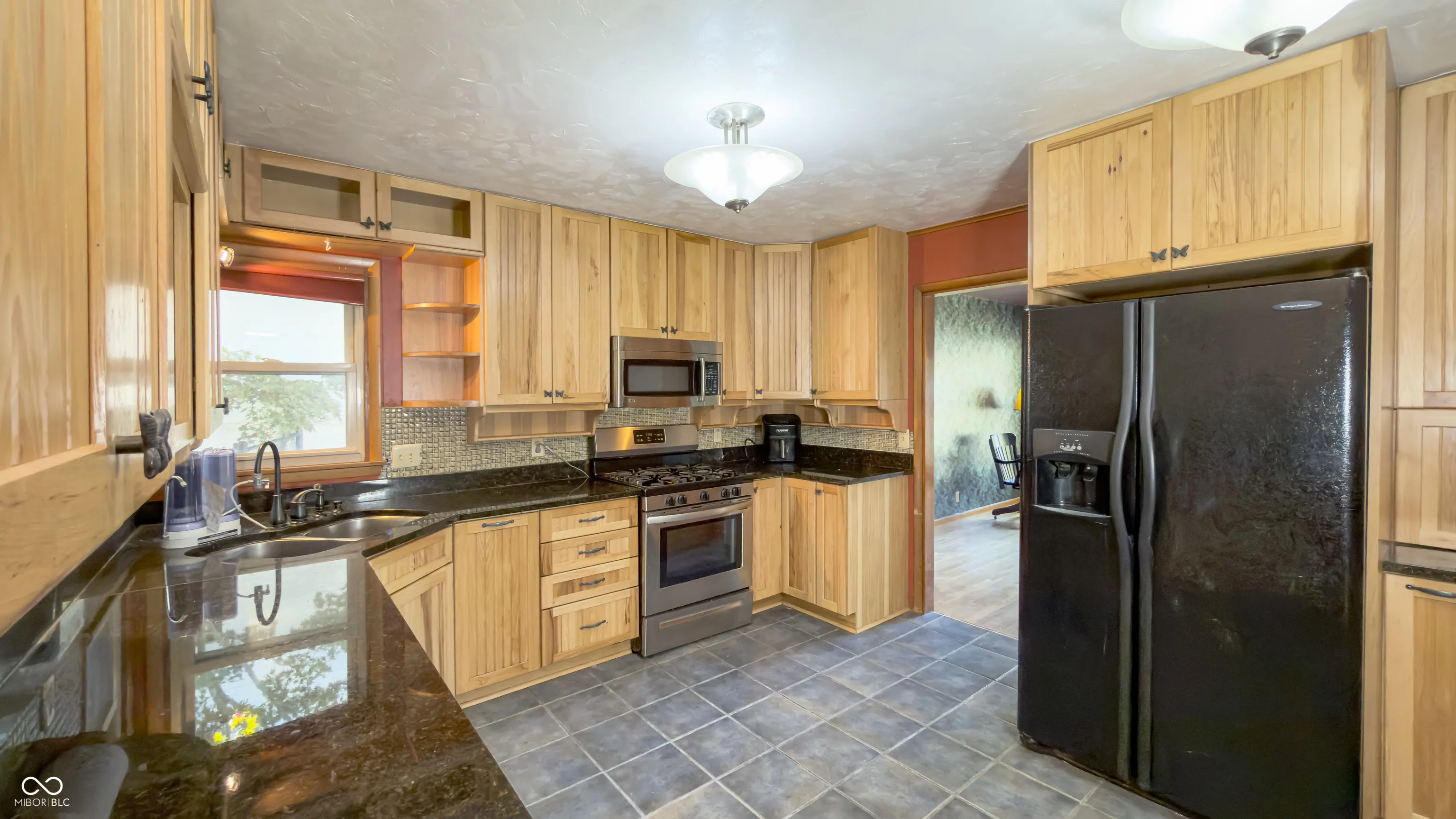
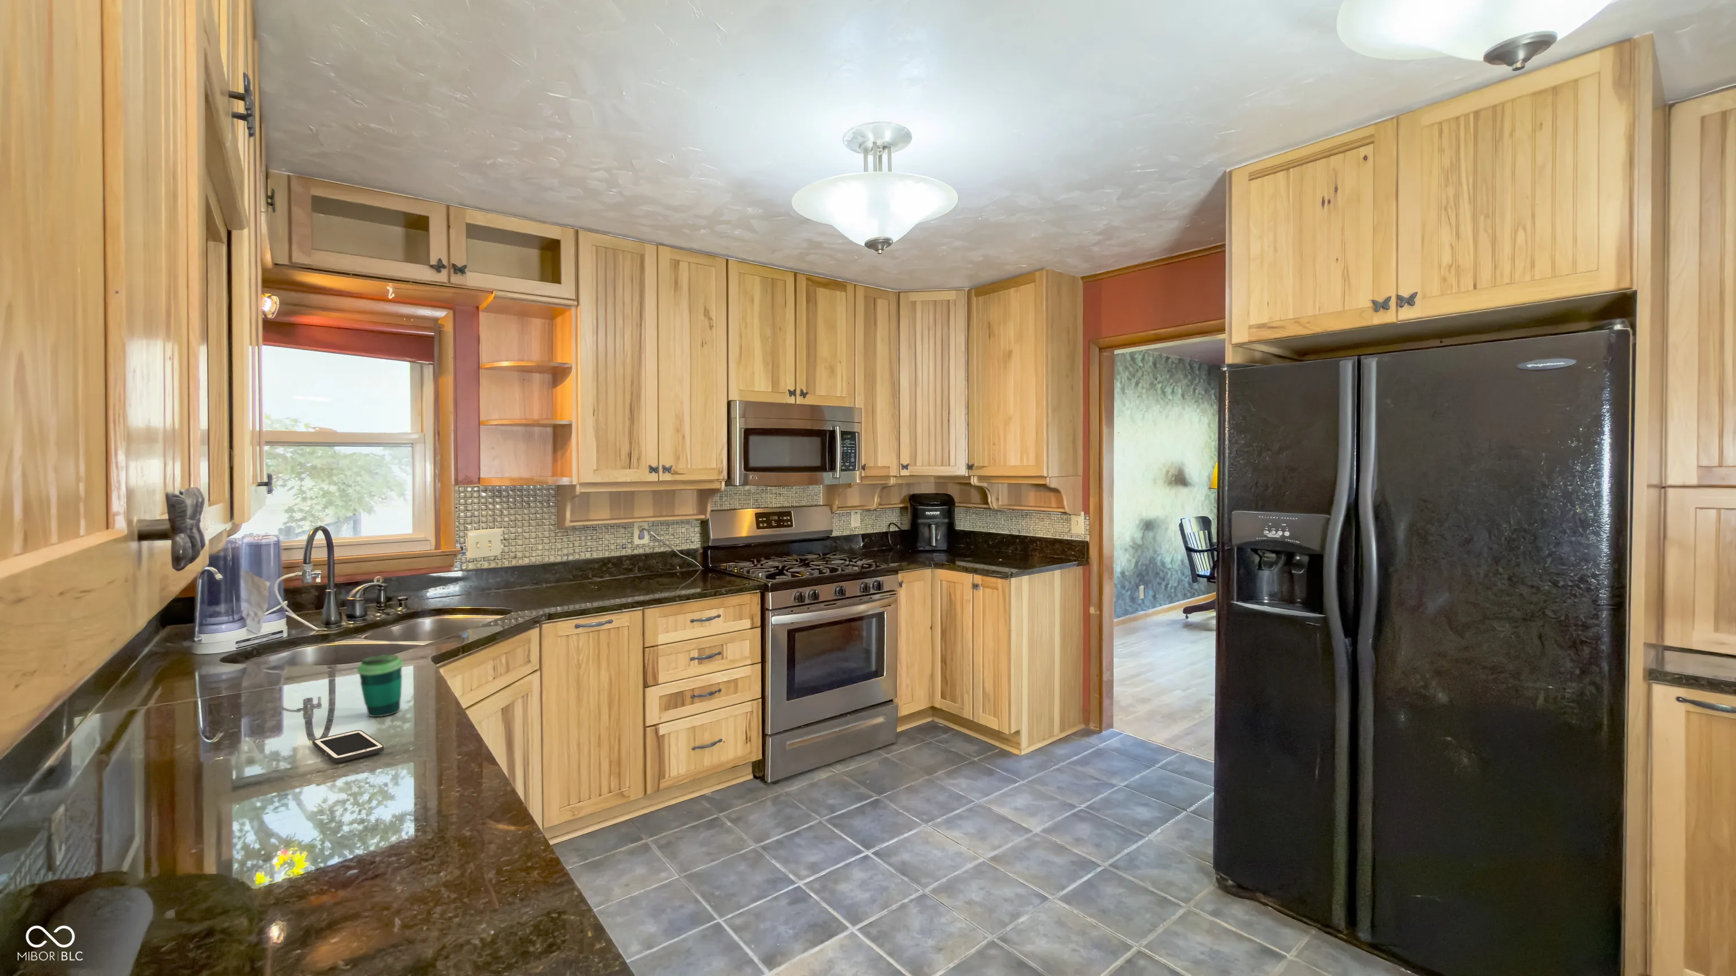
+ cell phone [312,729,385,763]
+ cup [356,654,403,717]
